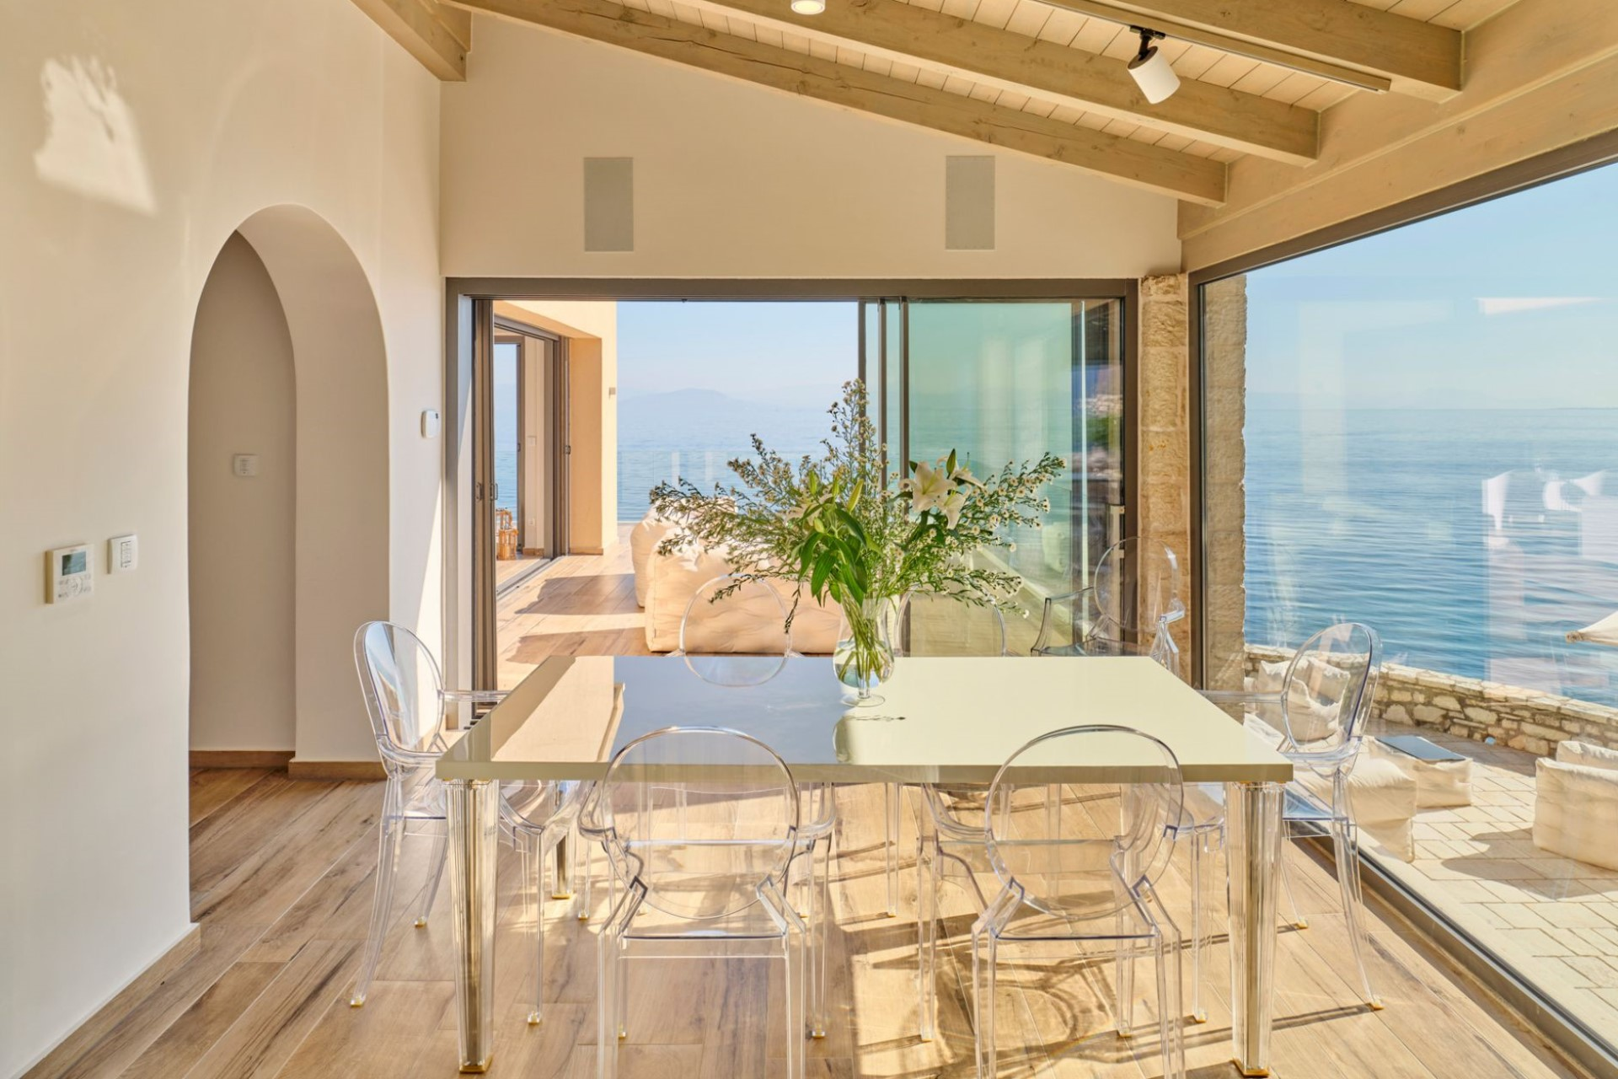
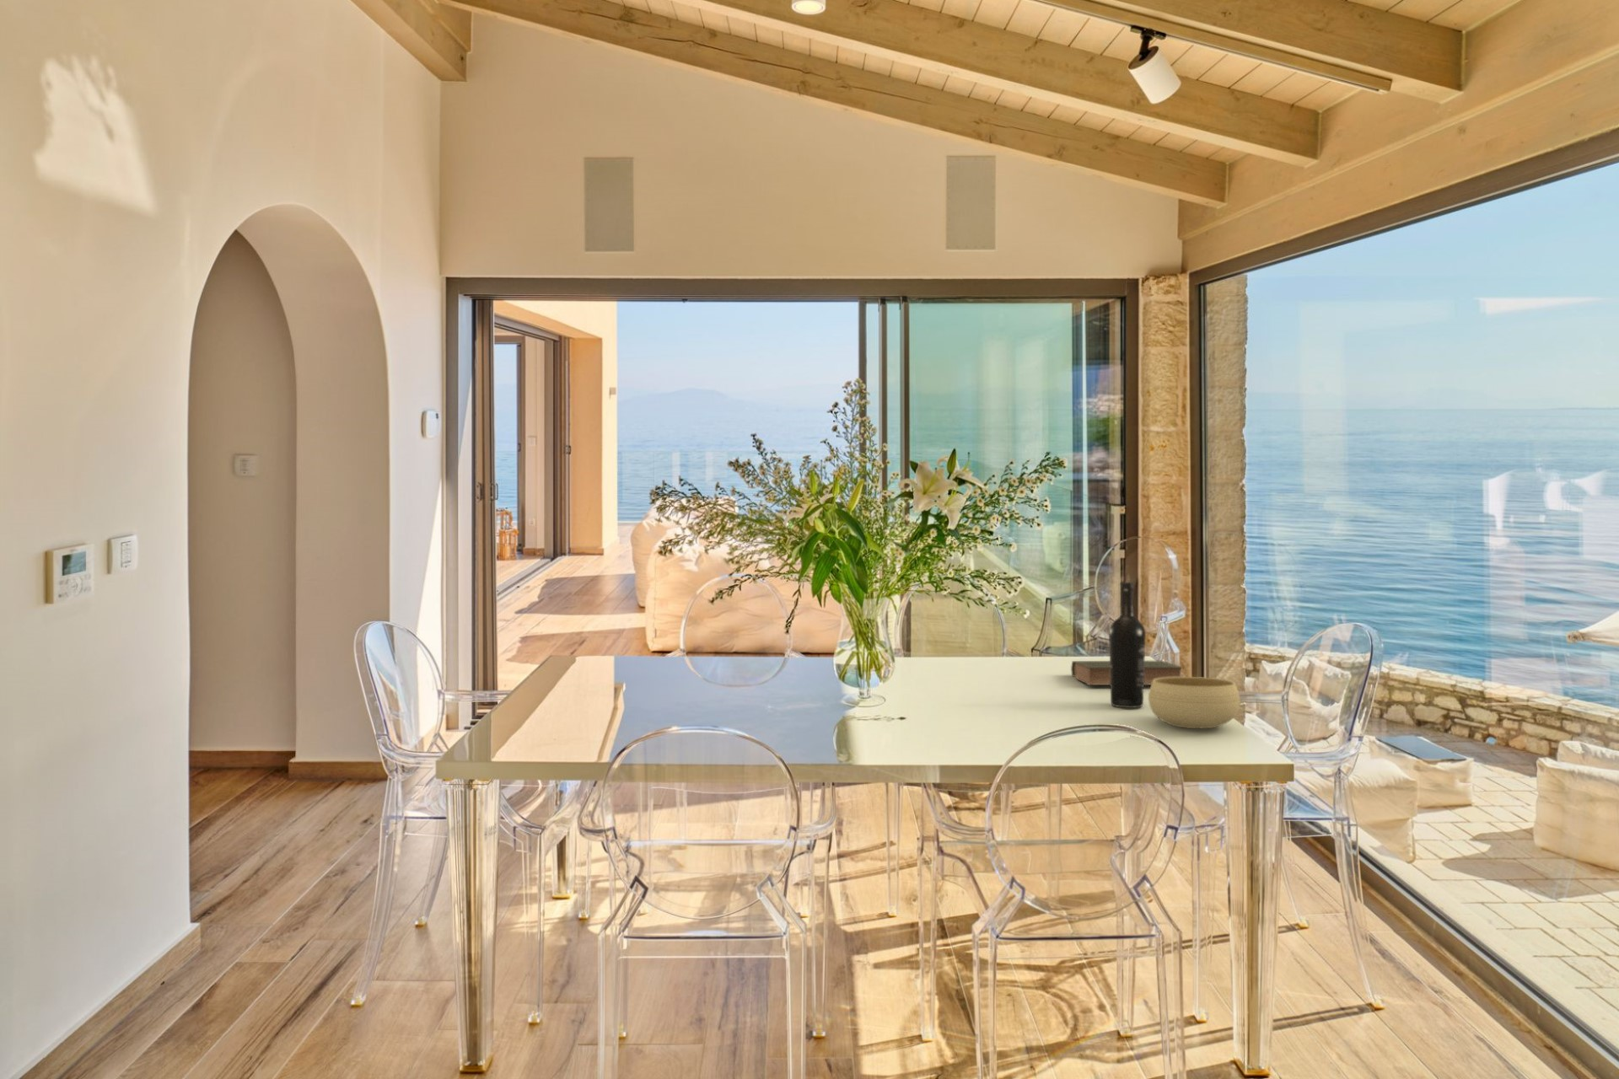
+ book [1070,660,1185,686]
+ bowl [1148,676,1241,729]
+ wine bottle [1108,582,1146,709]
